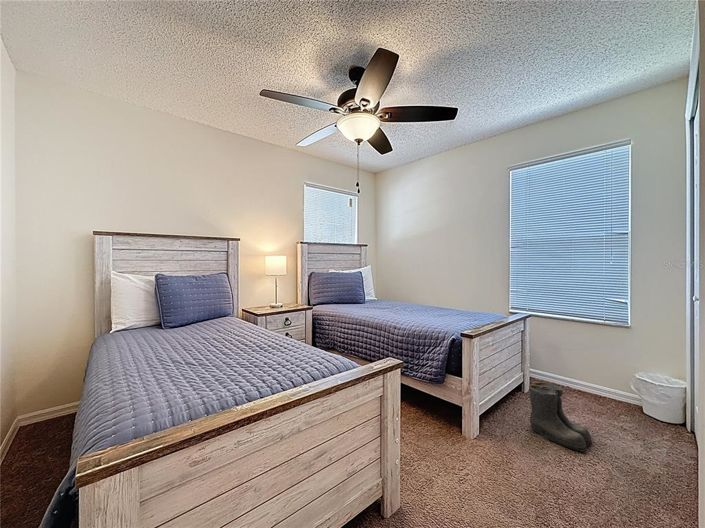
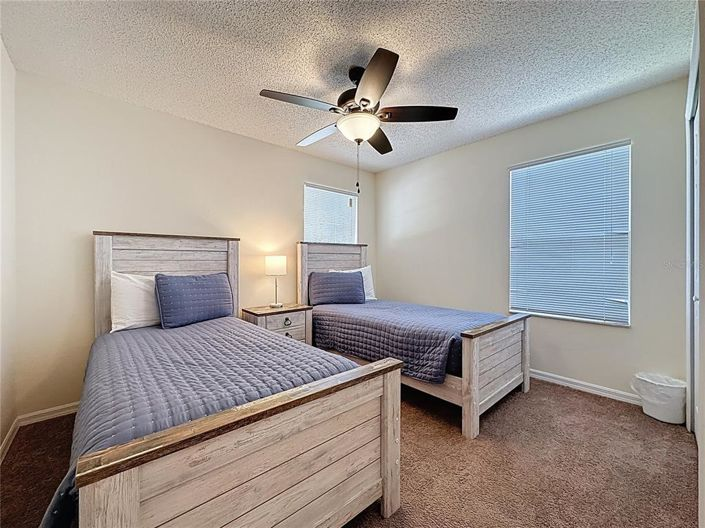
- boots [528,381,593,453]
